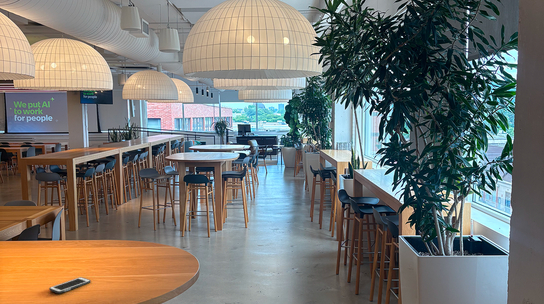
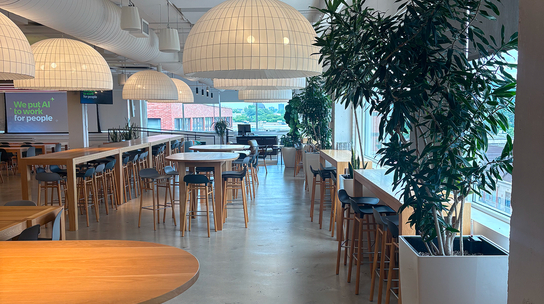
- cell phone [48,276,92,294]
